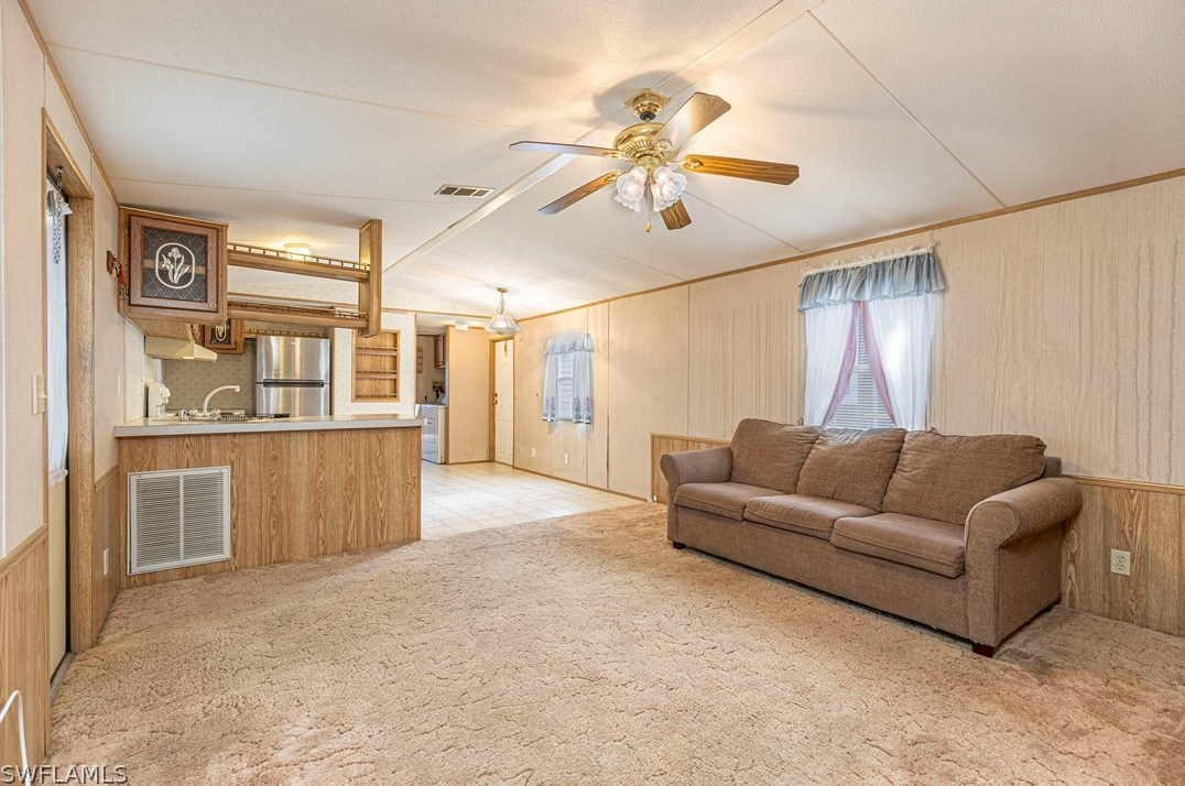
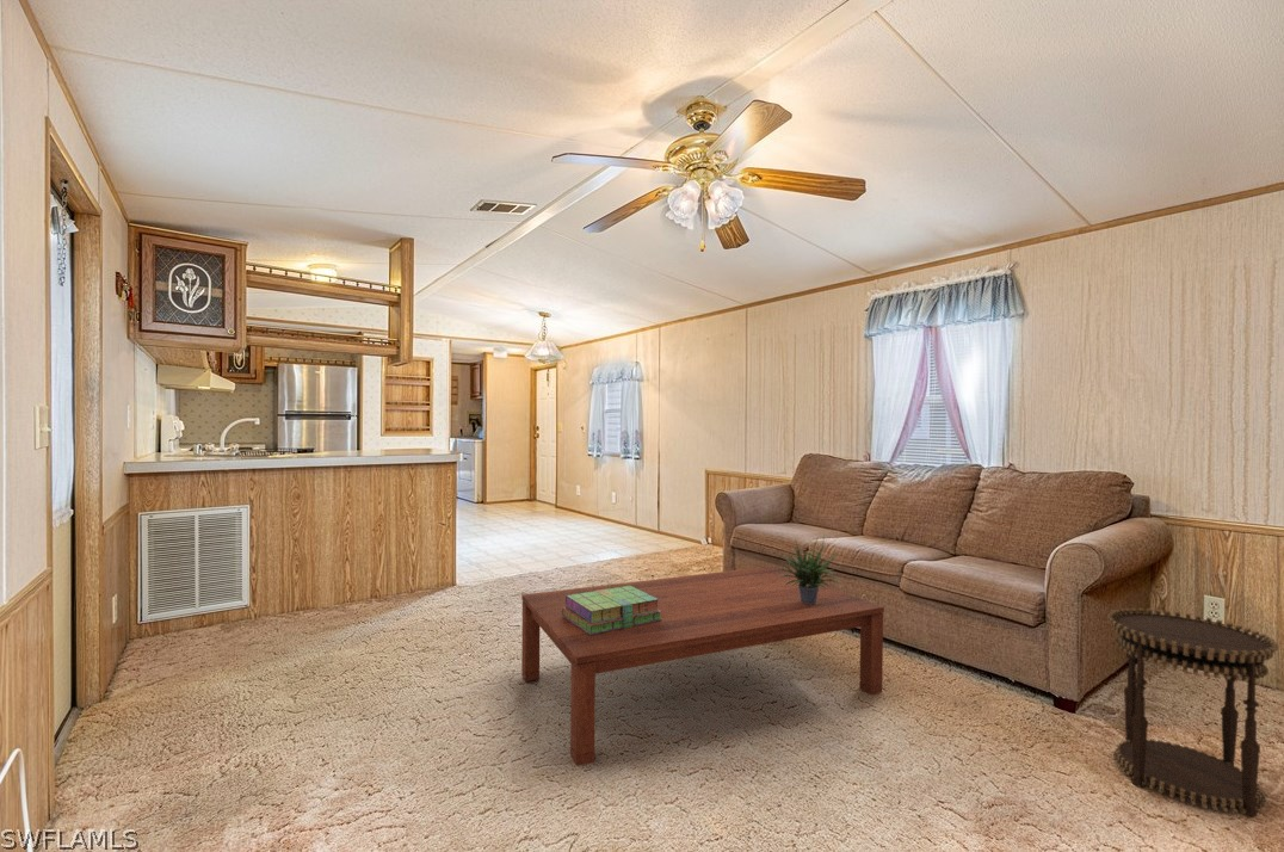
+ stack of books [562,586,662,635]
+ side table [1106,607,1279,819]
+ coffee table [520,566,885,767]
+ potted plant [776,532,845,605]
